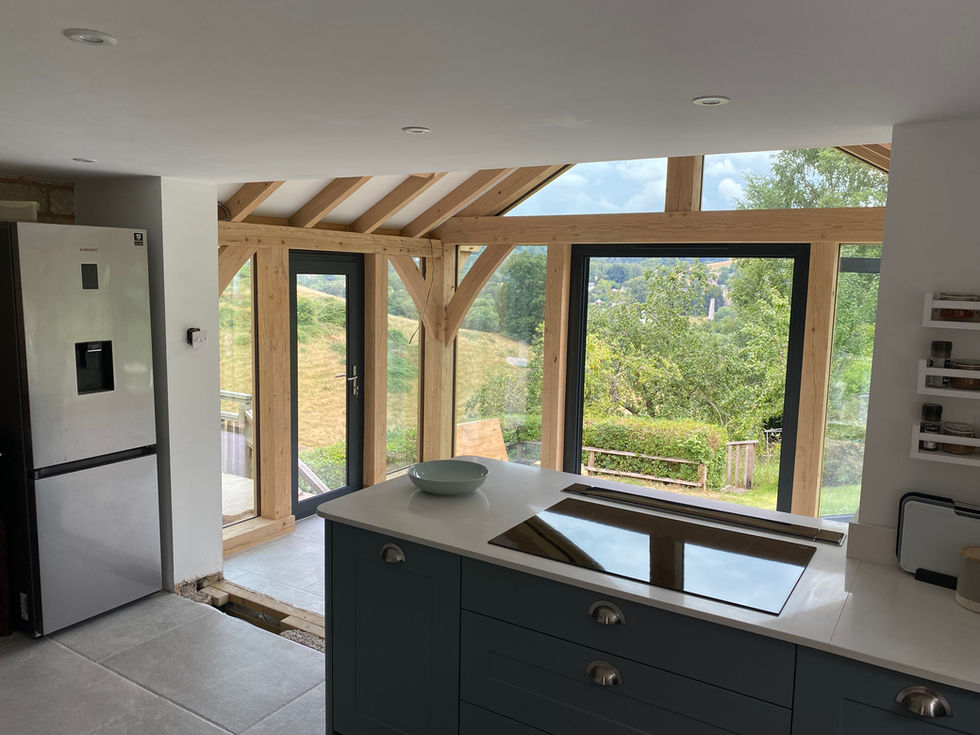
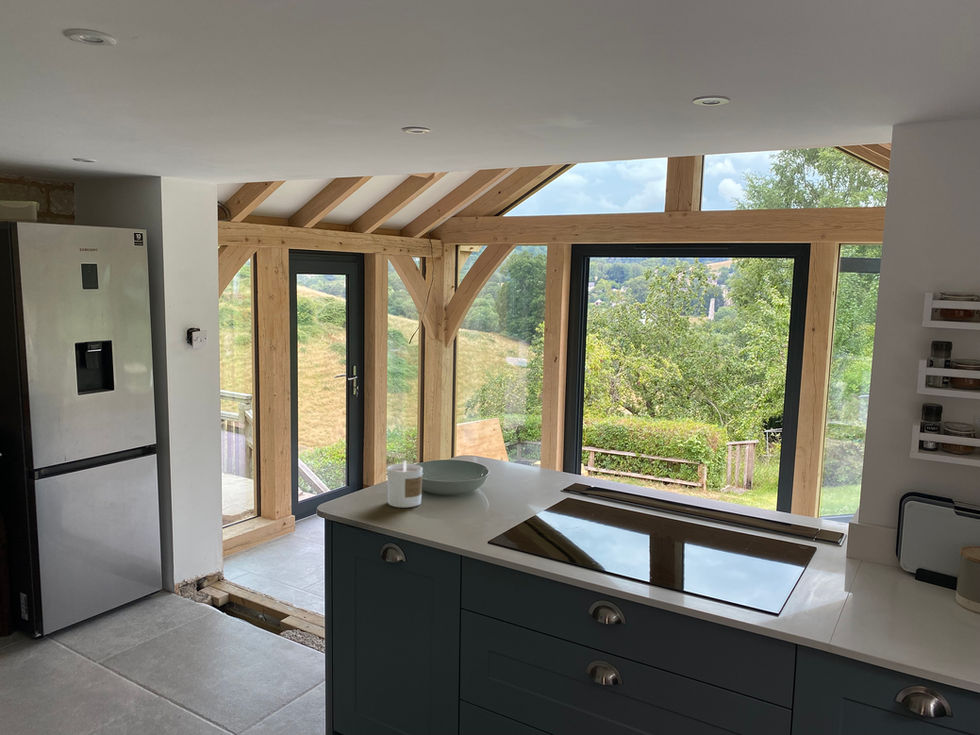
+ candle [386,460,423,508]
